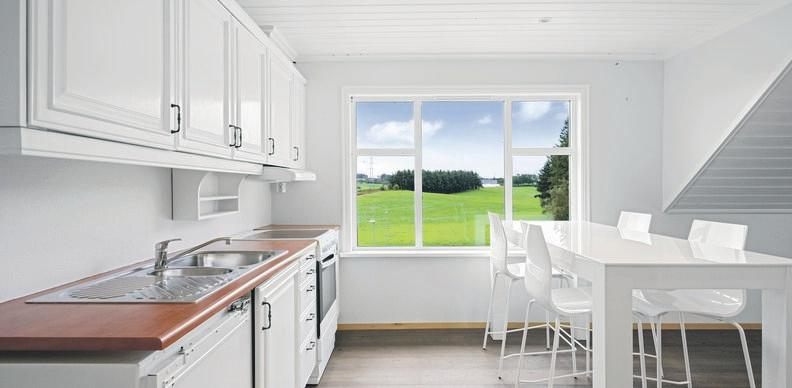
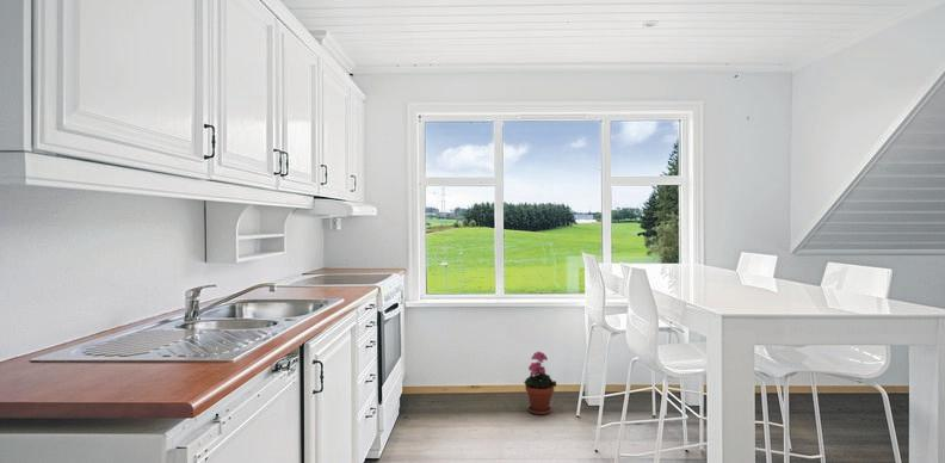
+ potted plant [523,350,557,415]
